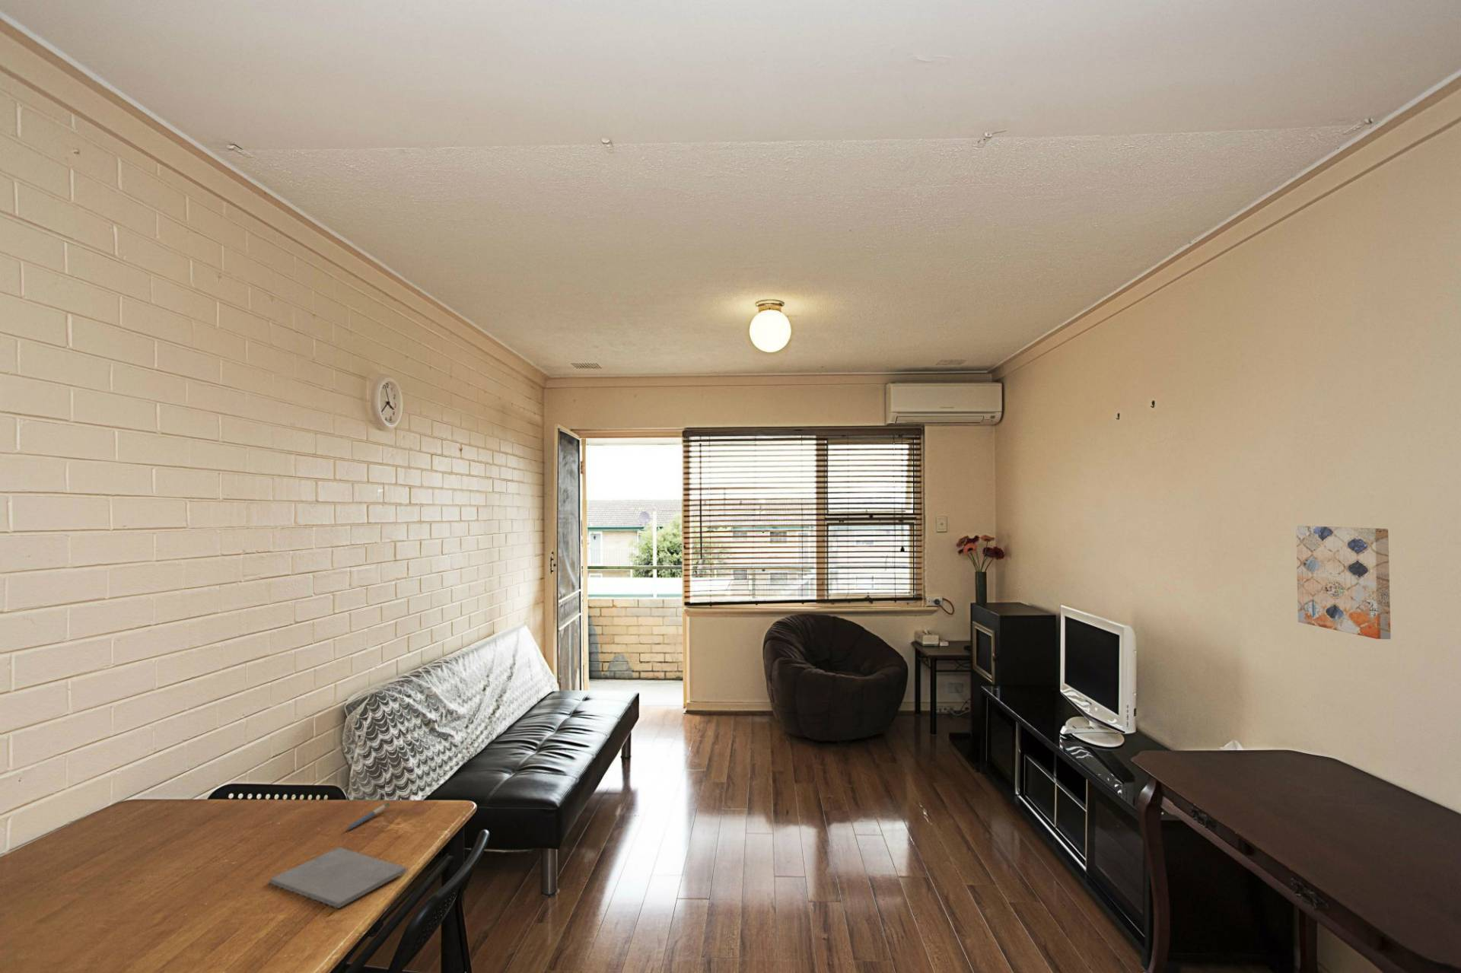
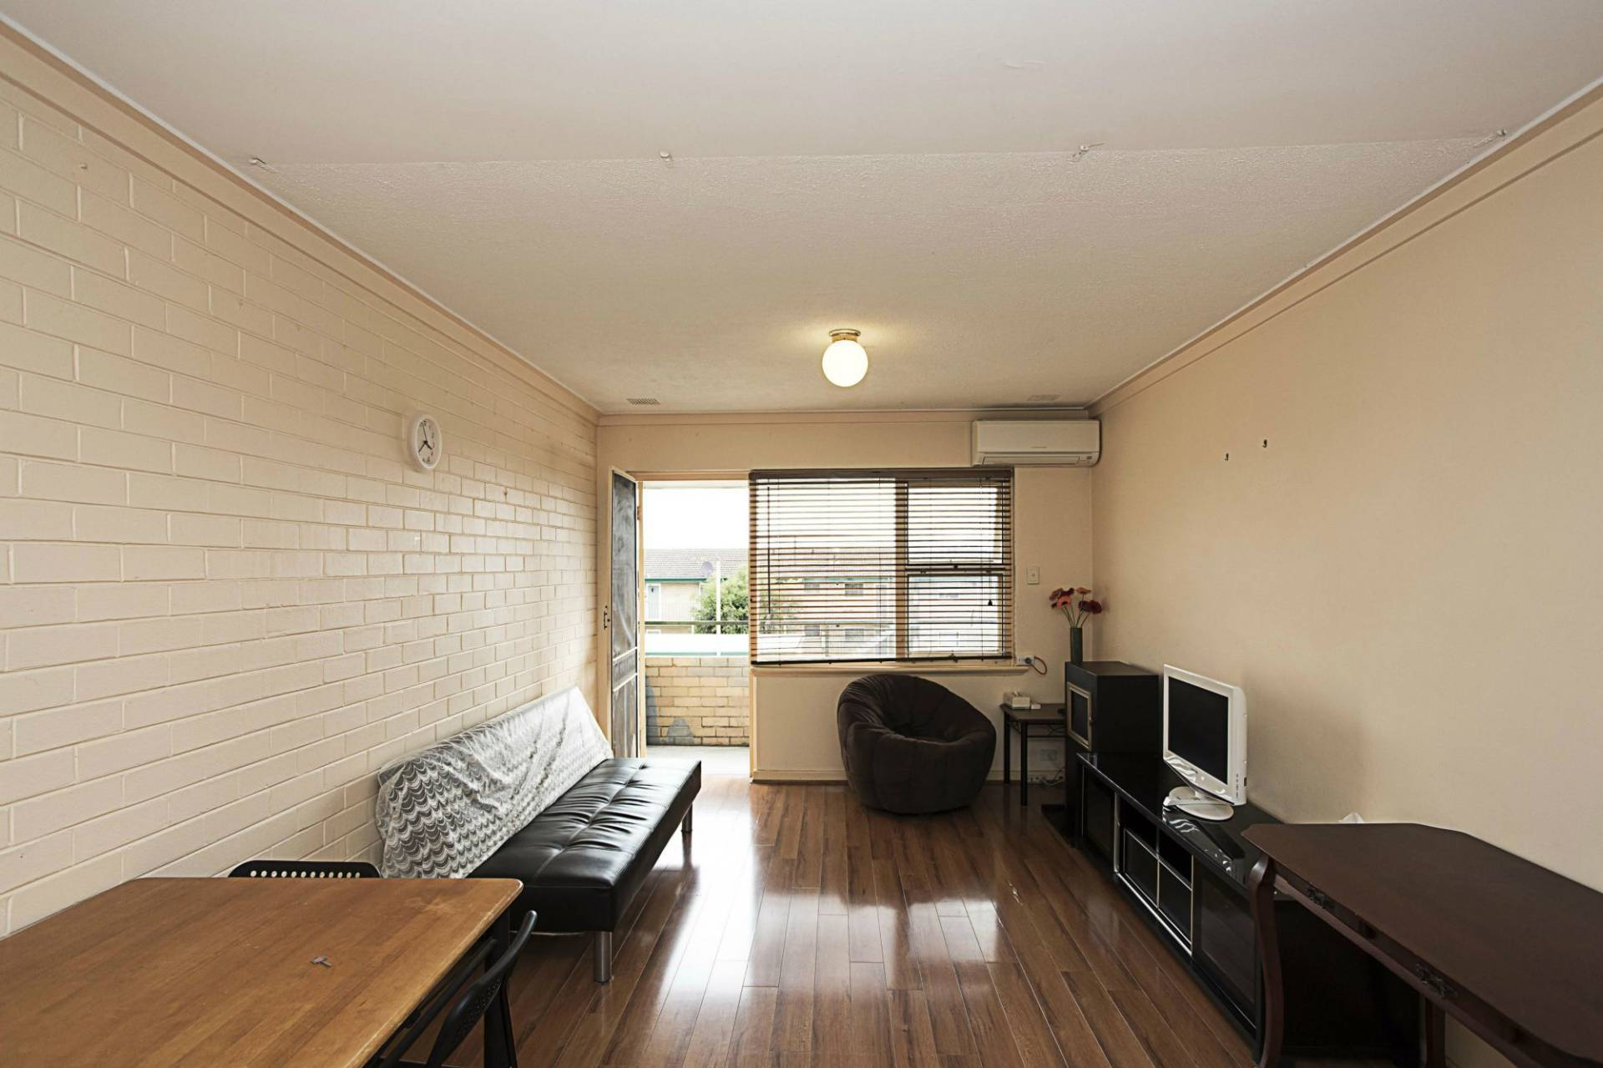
- notepad [268,847,408,909]
- wall art [1295,525,1391,640]
- pen [345,801,392,831]
